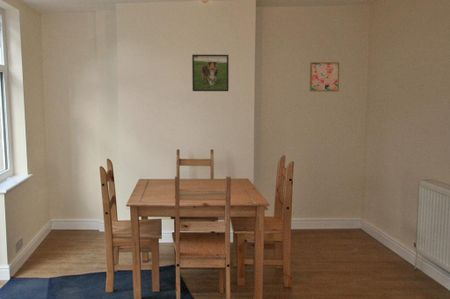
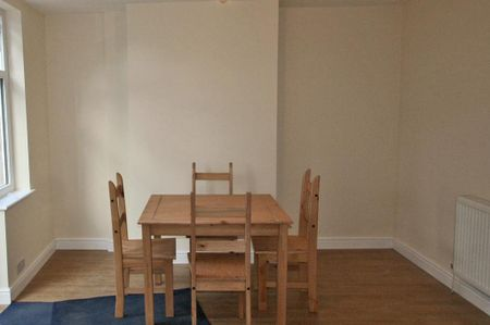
- wall art [309,61,340,93]
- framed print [191,53,230,92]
